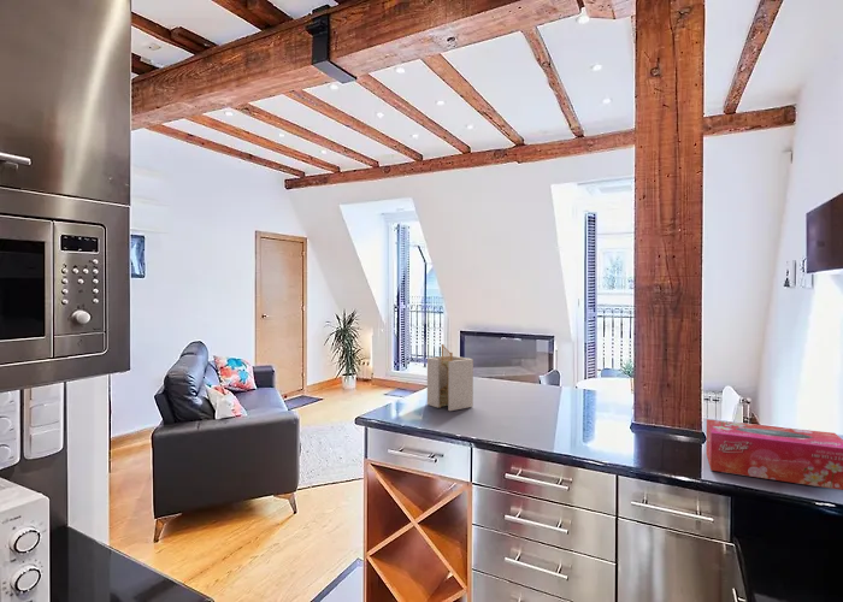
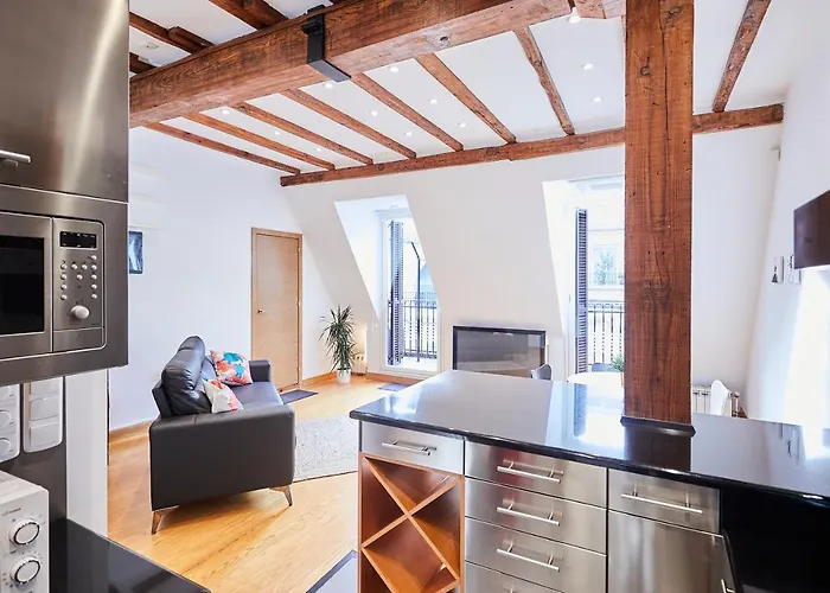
- utensil holder [426,343,474,412]
- tissue box [705,418,843,491]
